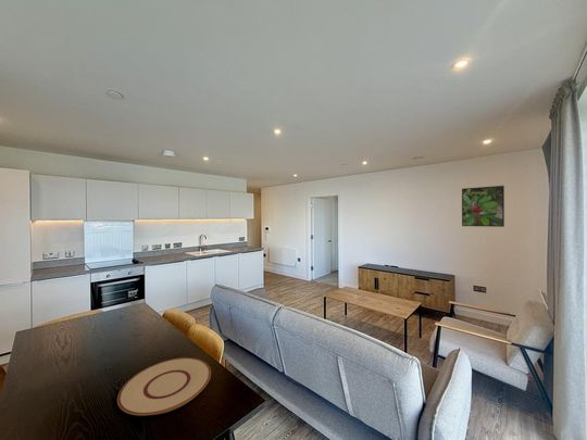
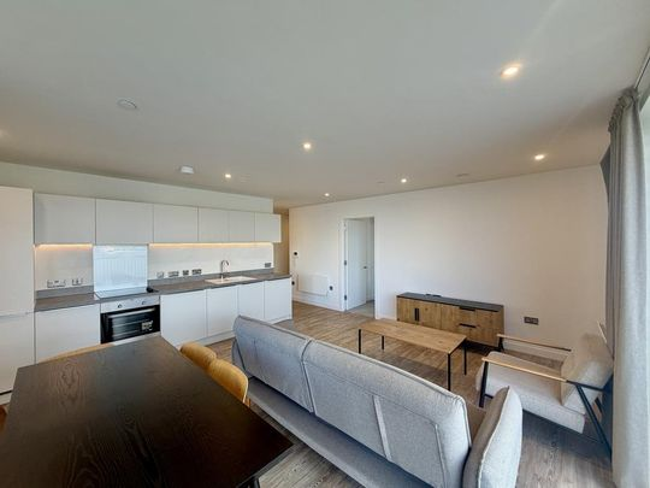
- plate [116,356,212,416]
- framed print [461,185,505,228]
